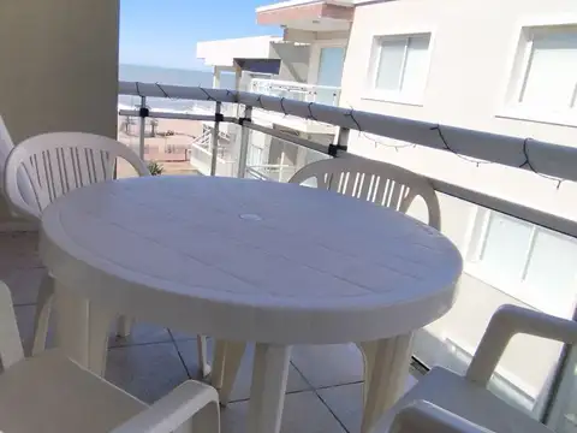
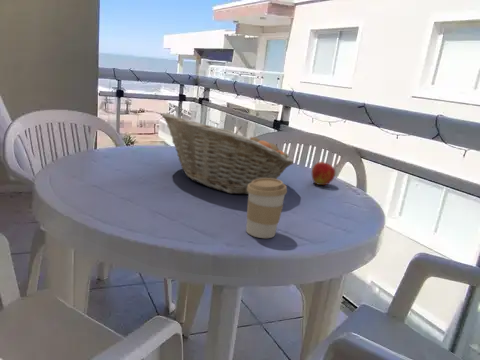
+ apple [311,161,336,186]
+ coffee cup [245,178,288,239]
+ fruit basket [161,112,295,195]
